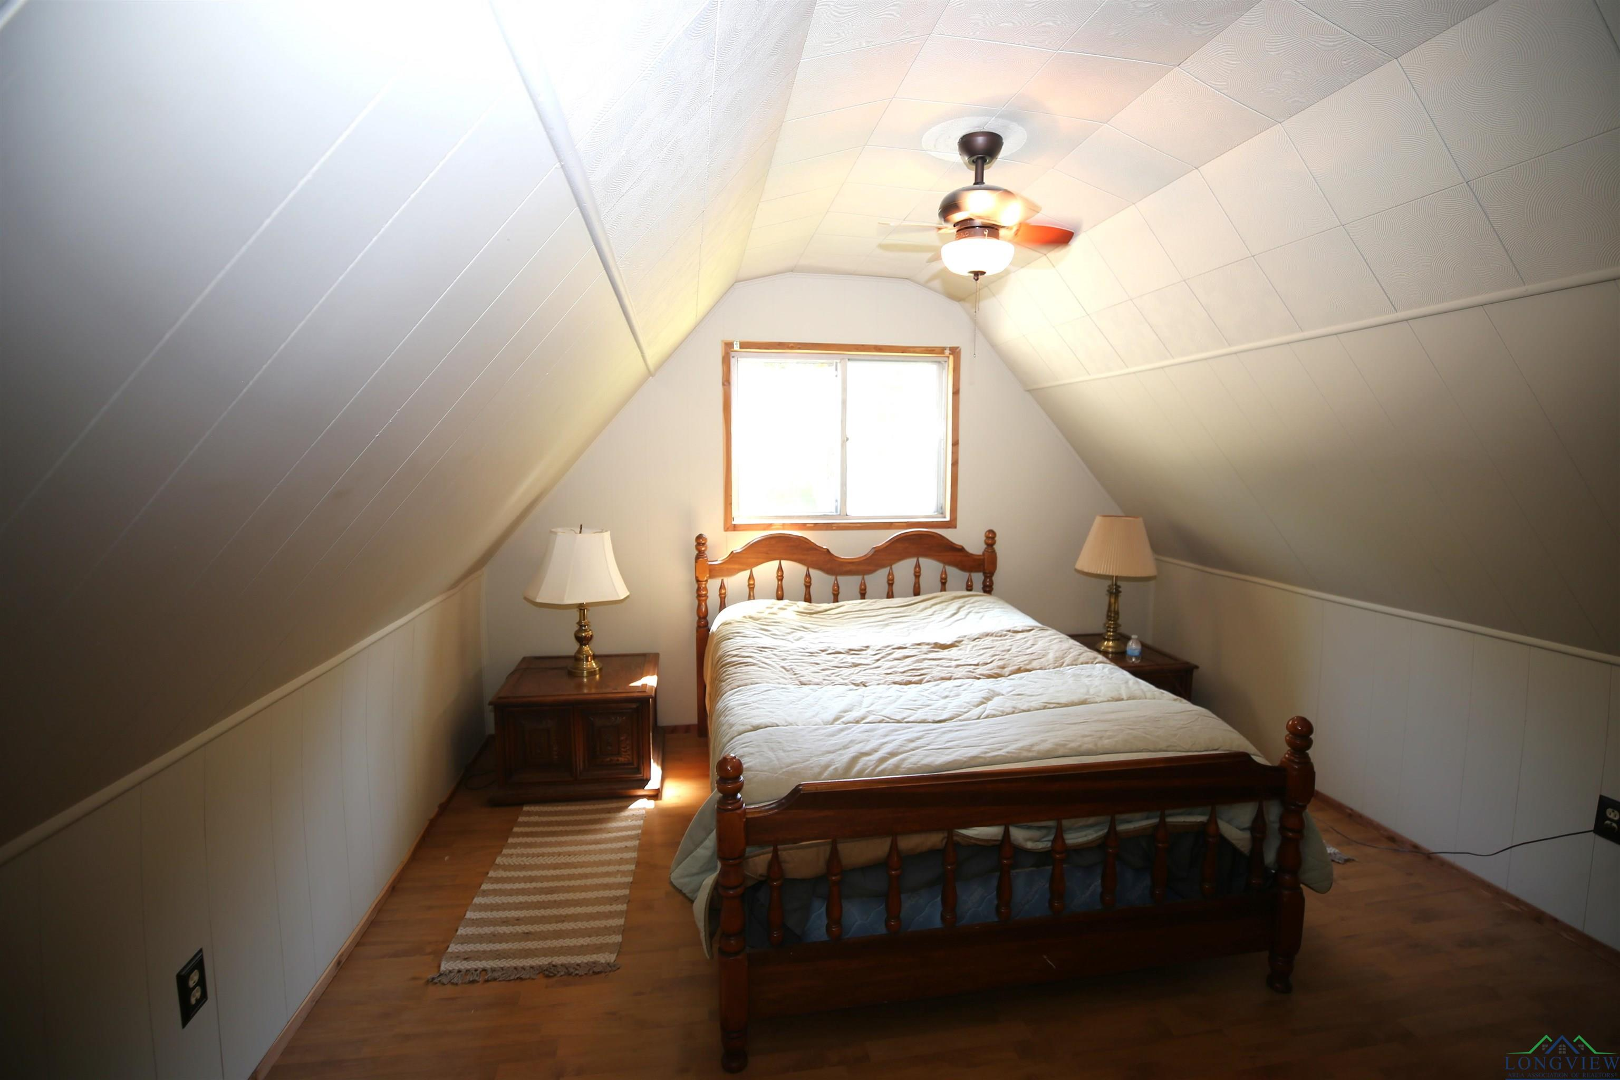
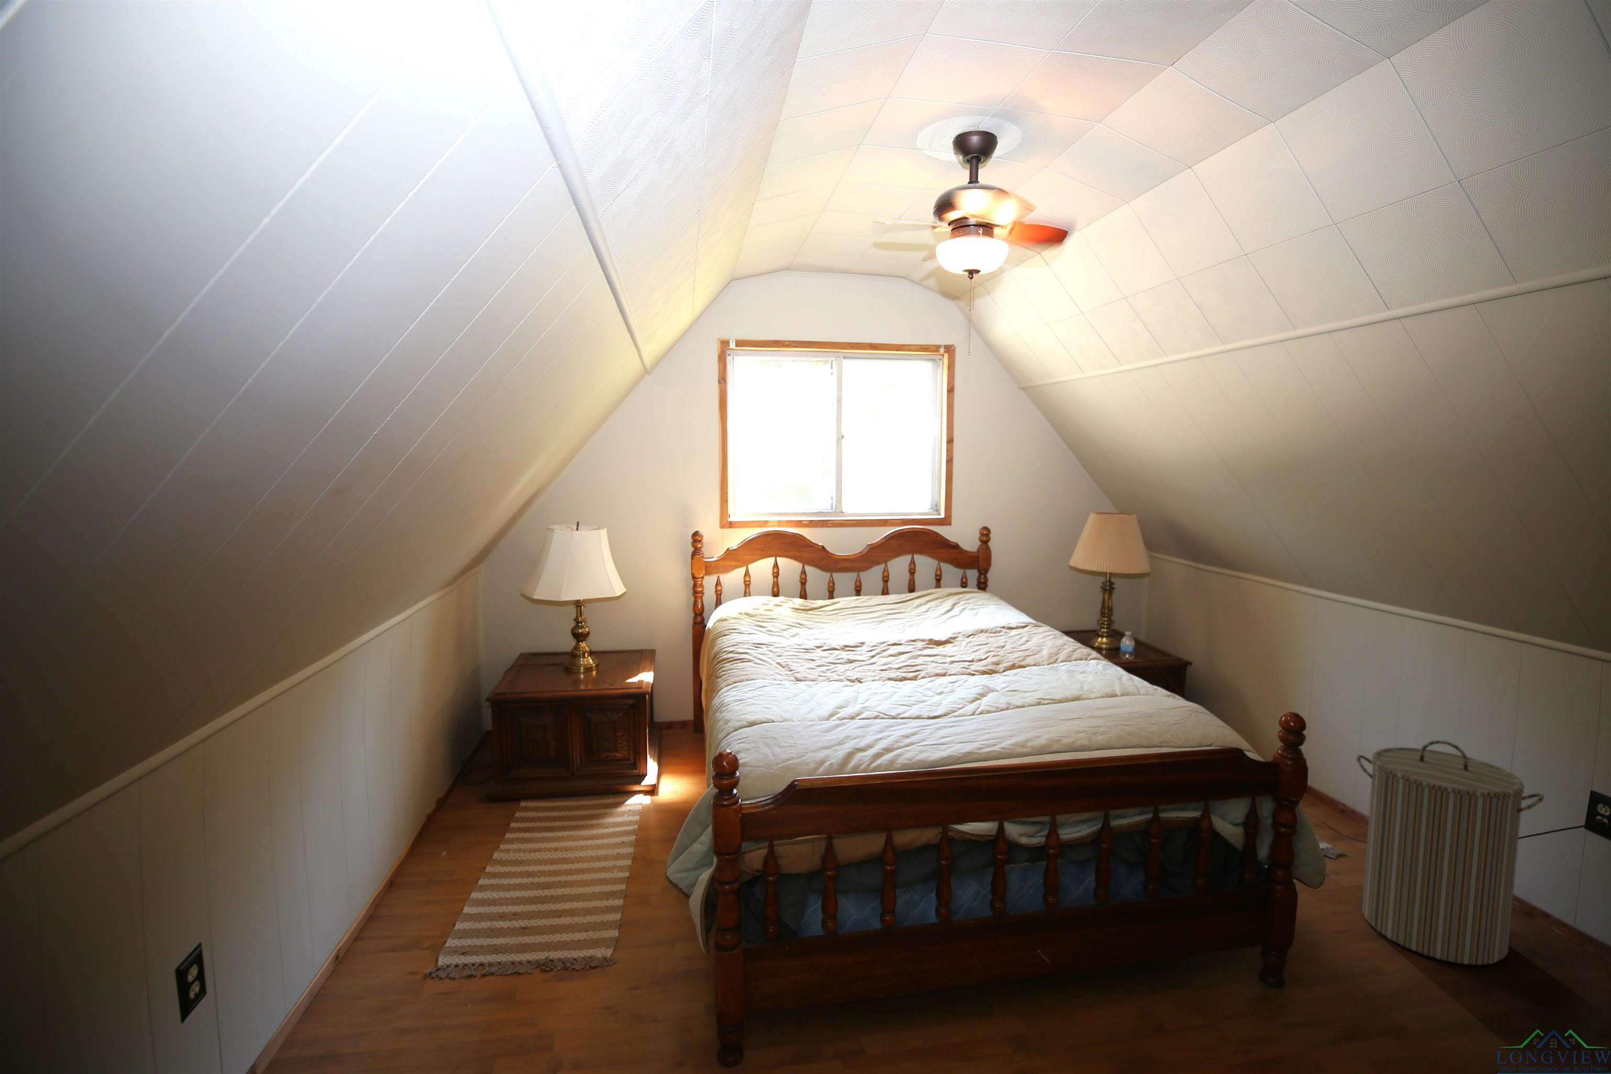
+ laundry hamper [1356,740,1545,965]
